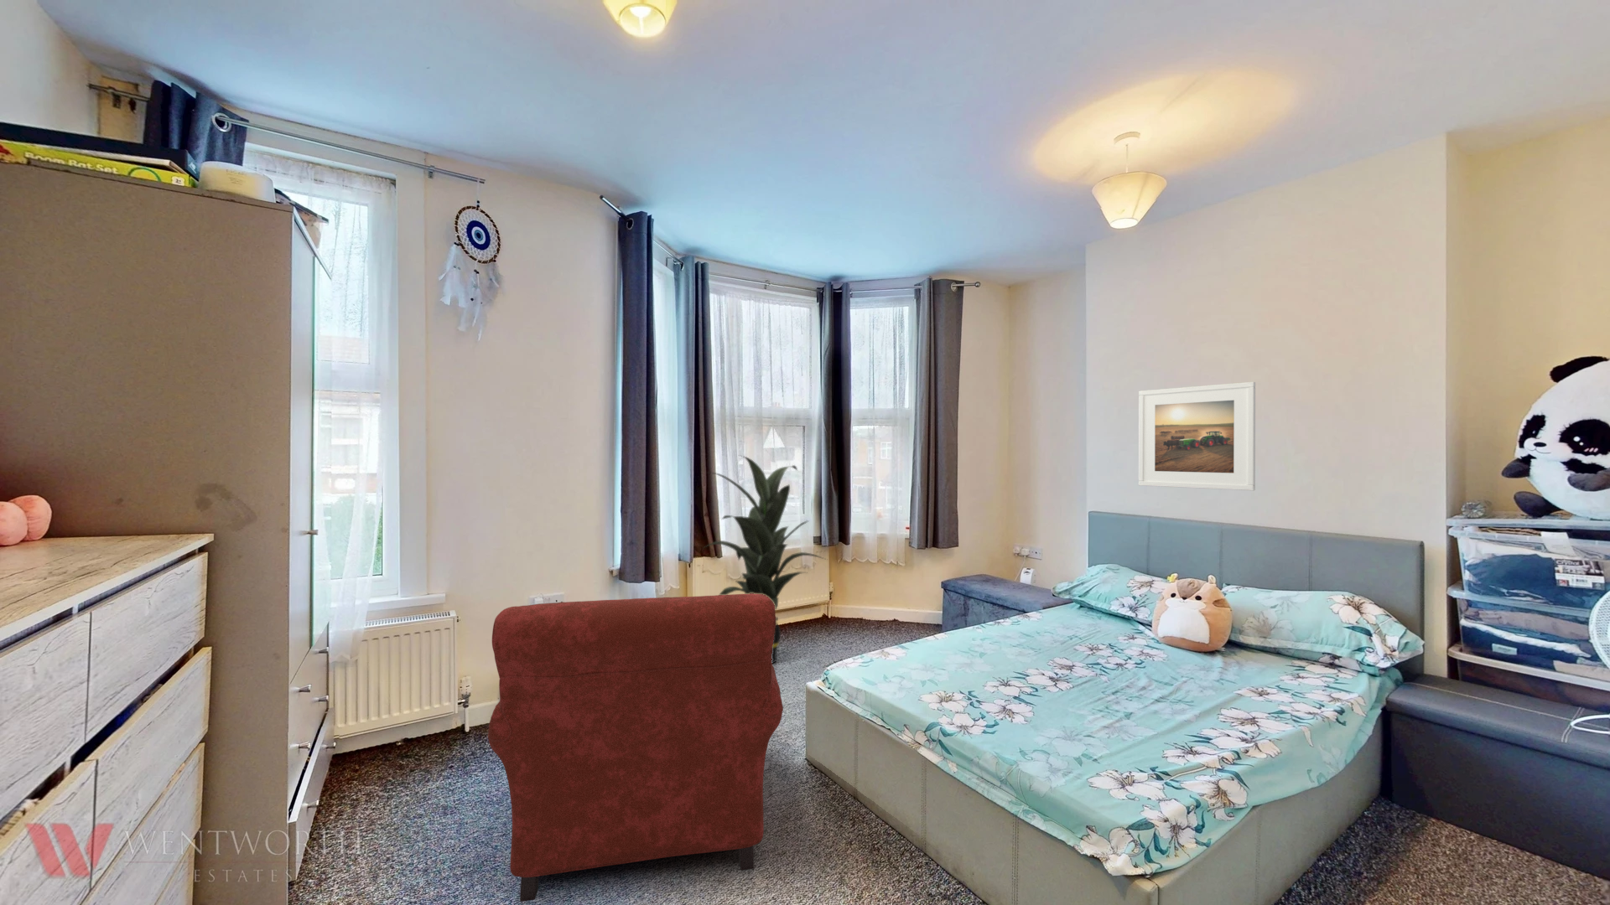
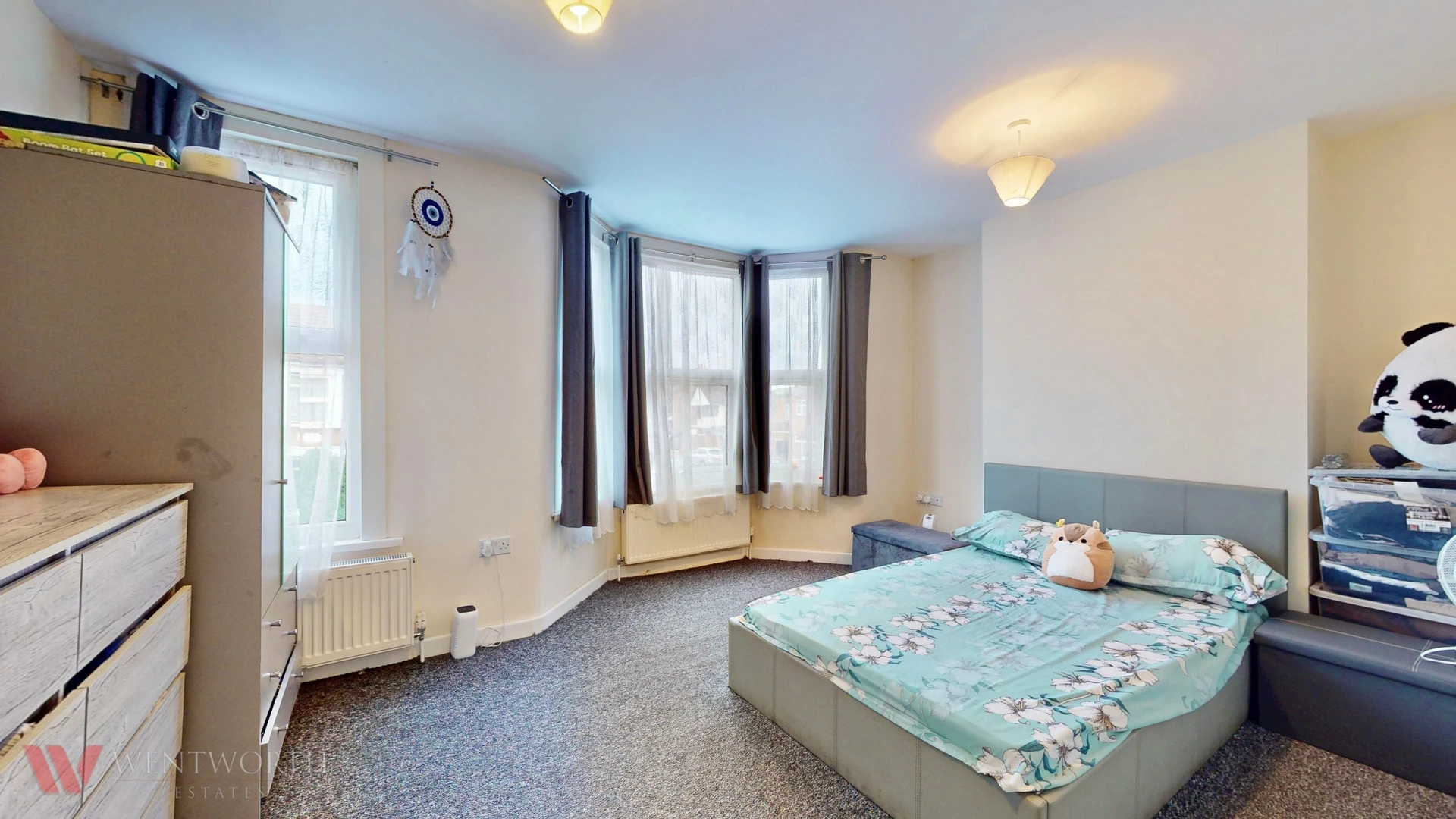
- armchair [488,593,784,903]
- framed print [1138,381,1256,491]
- indoor plant [701,454,827,664]
